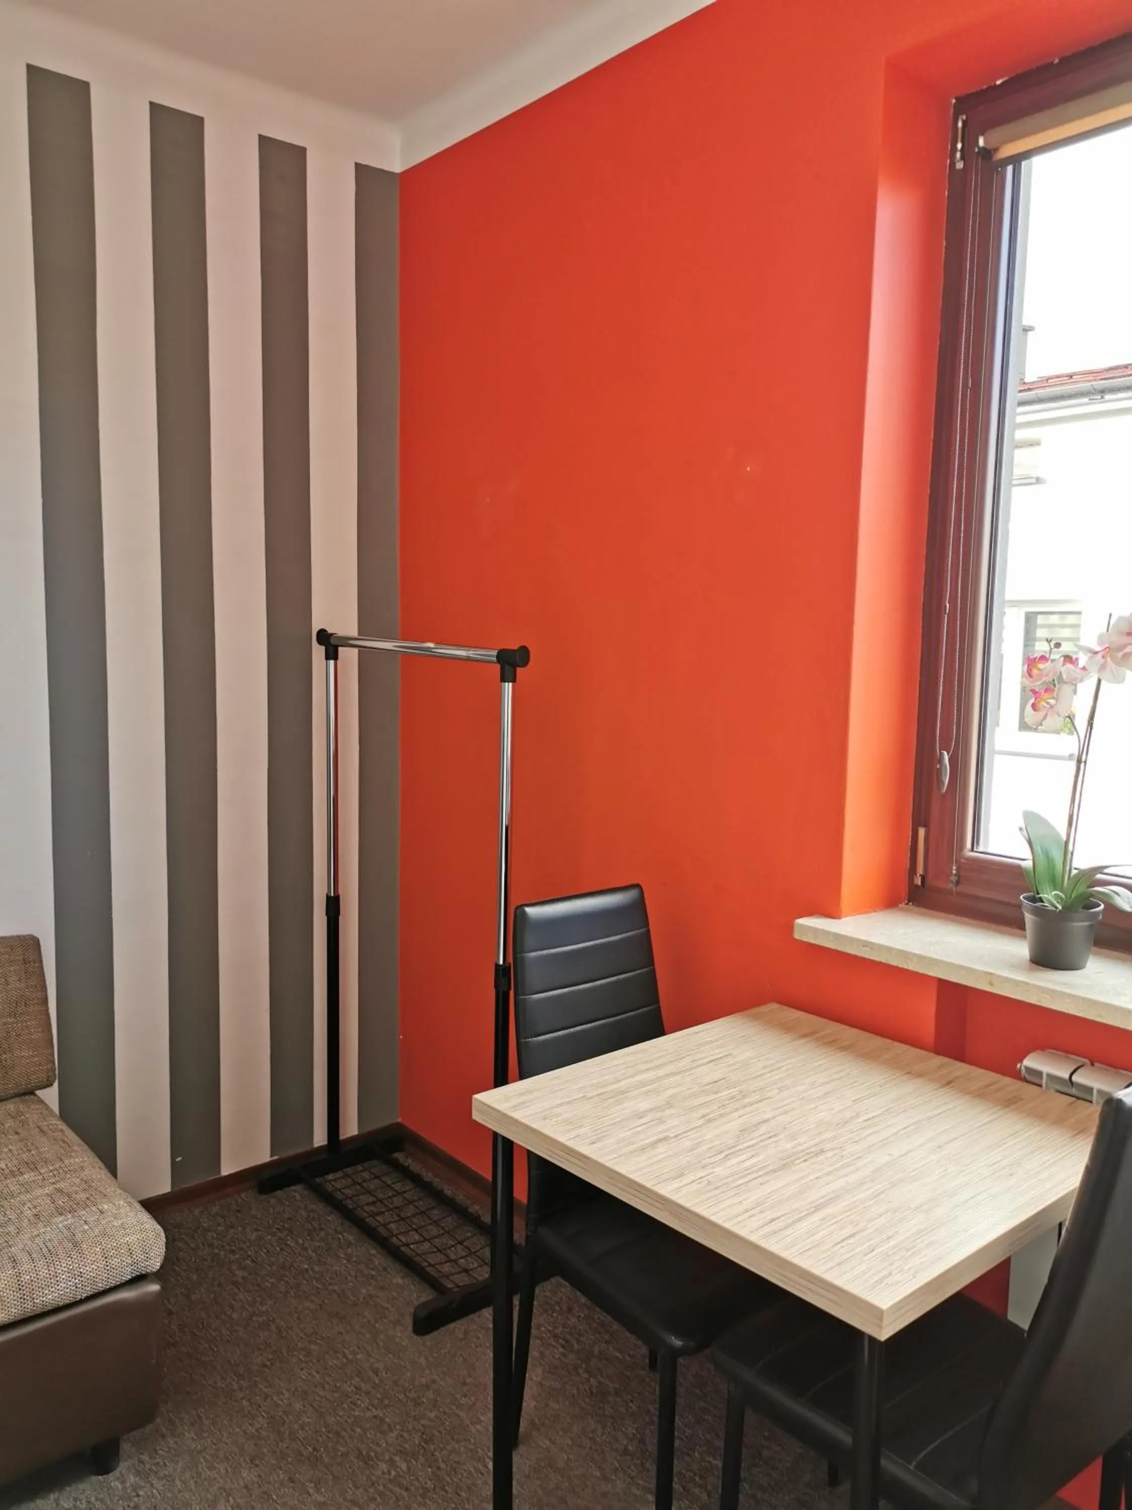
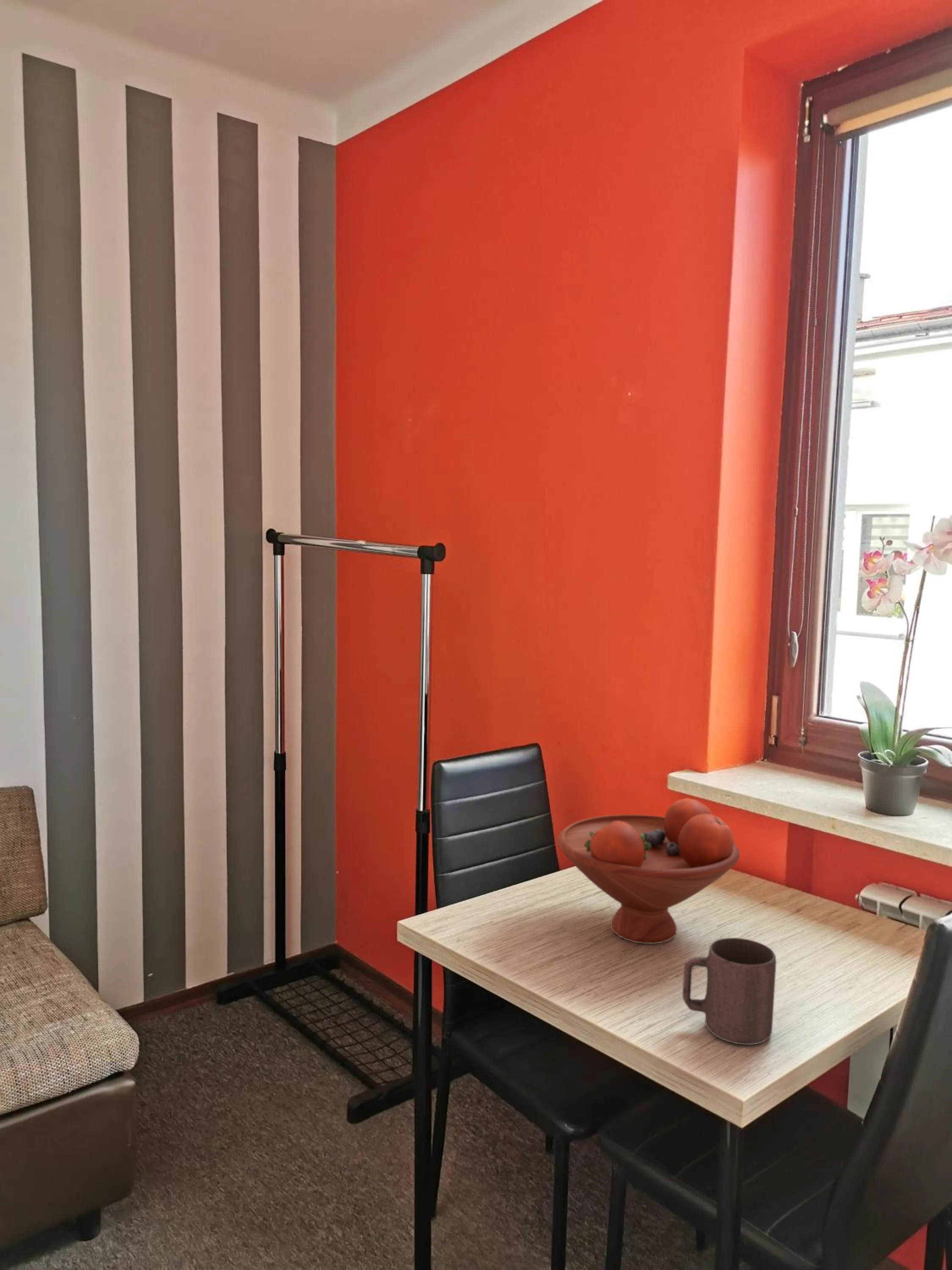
+ mug [682,937,777,1045]
+ fruit bowl [557,798,740,944]
